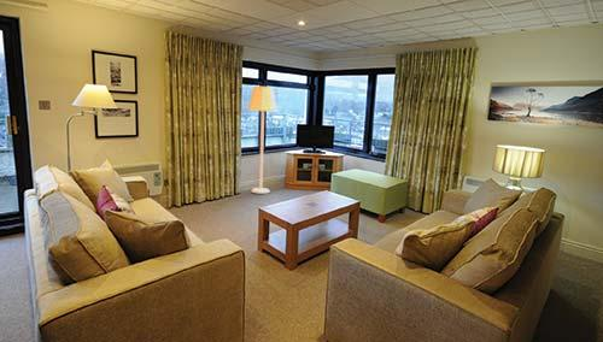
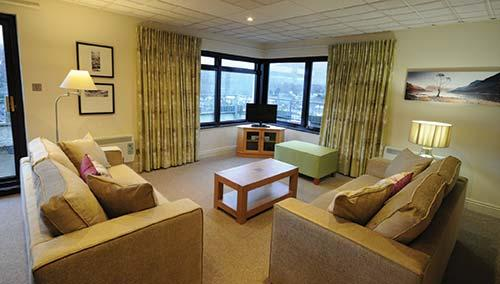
- lamp [247,86,279,195]
